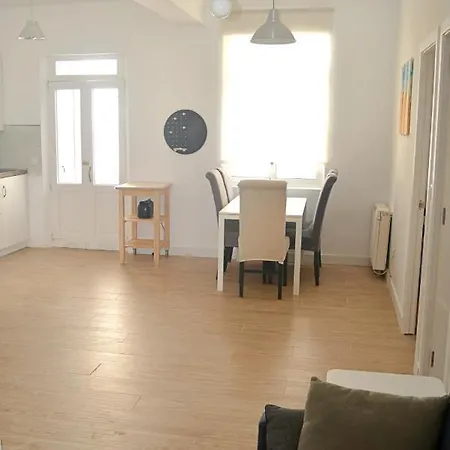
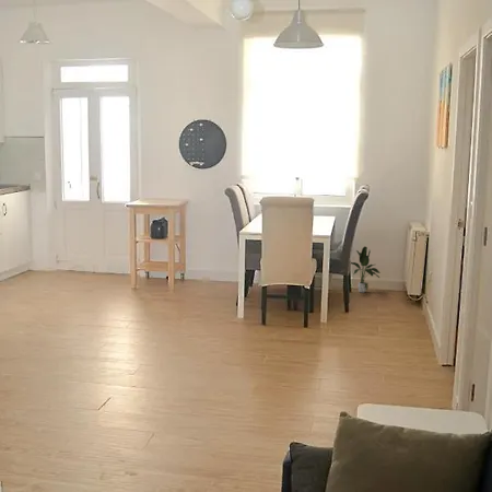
+ potted plant [350,246,382,293]
